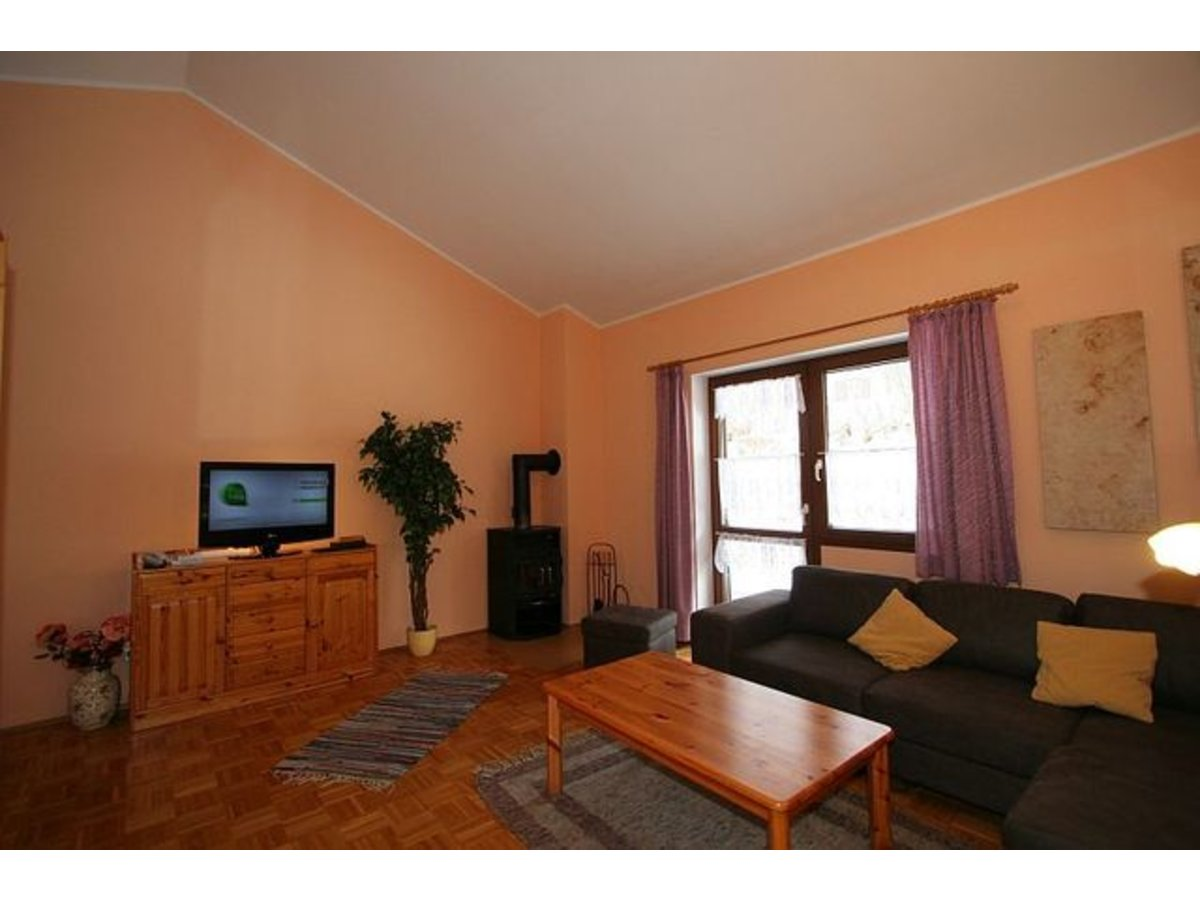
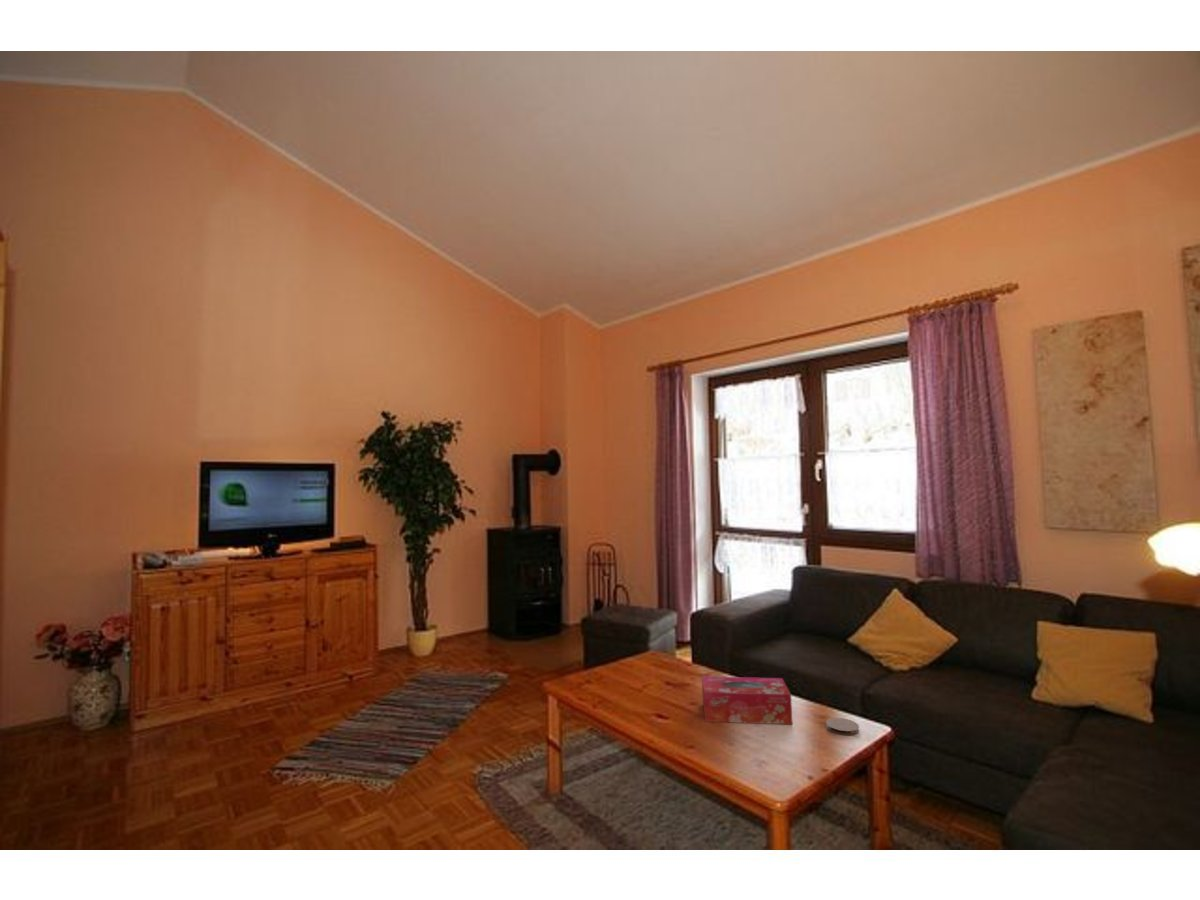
+ tissue box [701,675,793,725]
+ coaster [825,717,860,736]
